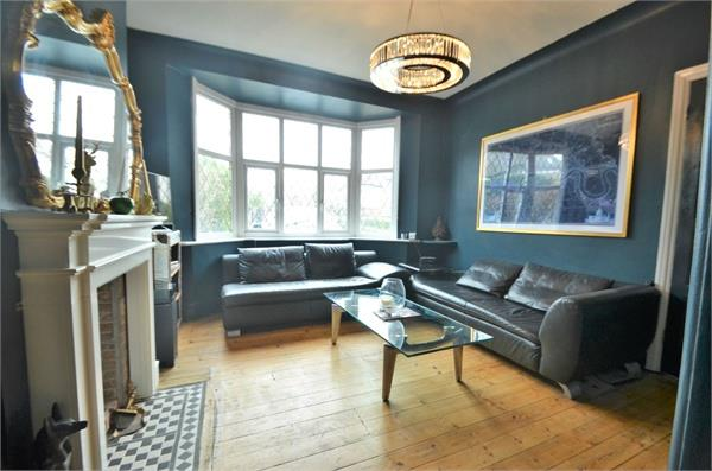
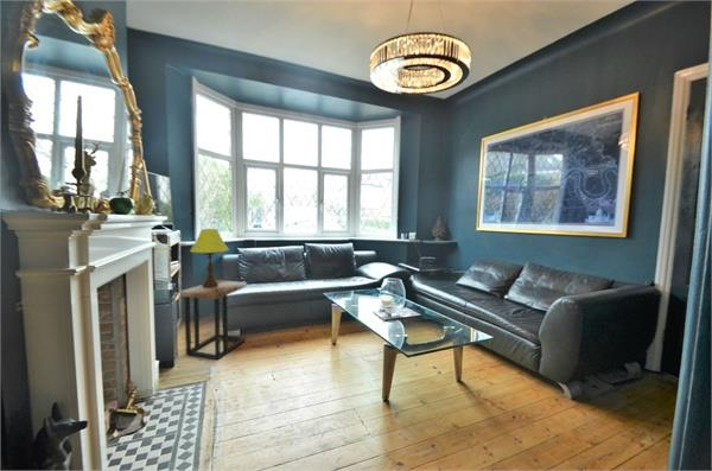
+ side table [179,279,248,361]
+ table lamp [189,228,230,288]
